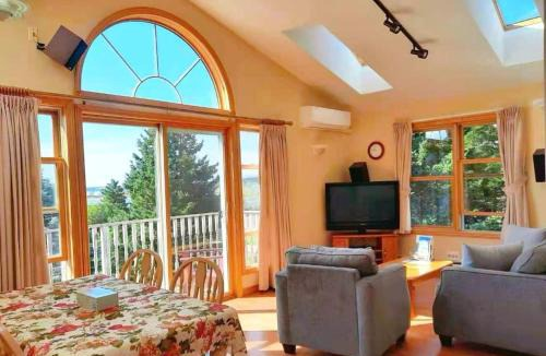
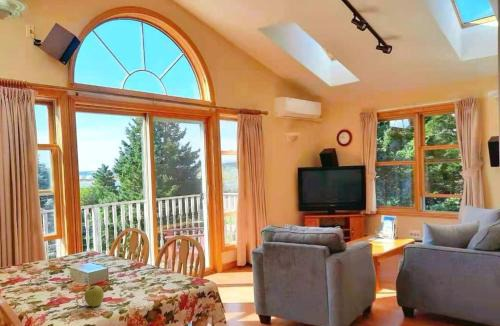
+ apple [83,285,105,308]
